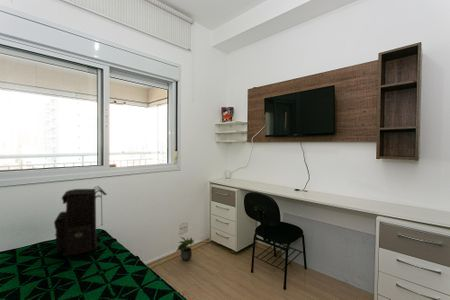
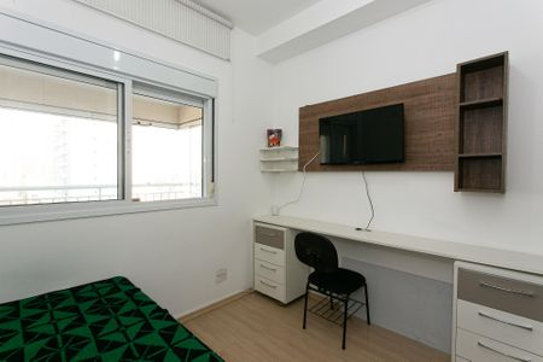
- backpack [53,185,108,257]
- potted plant [175,236,195,261]
